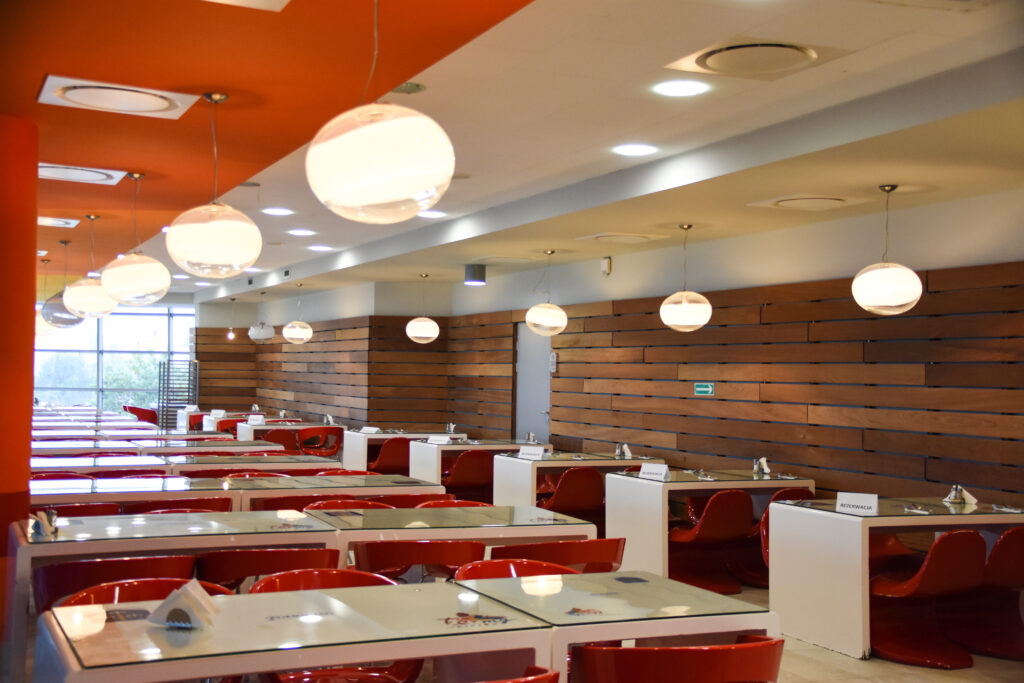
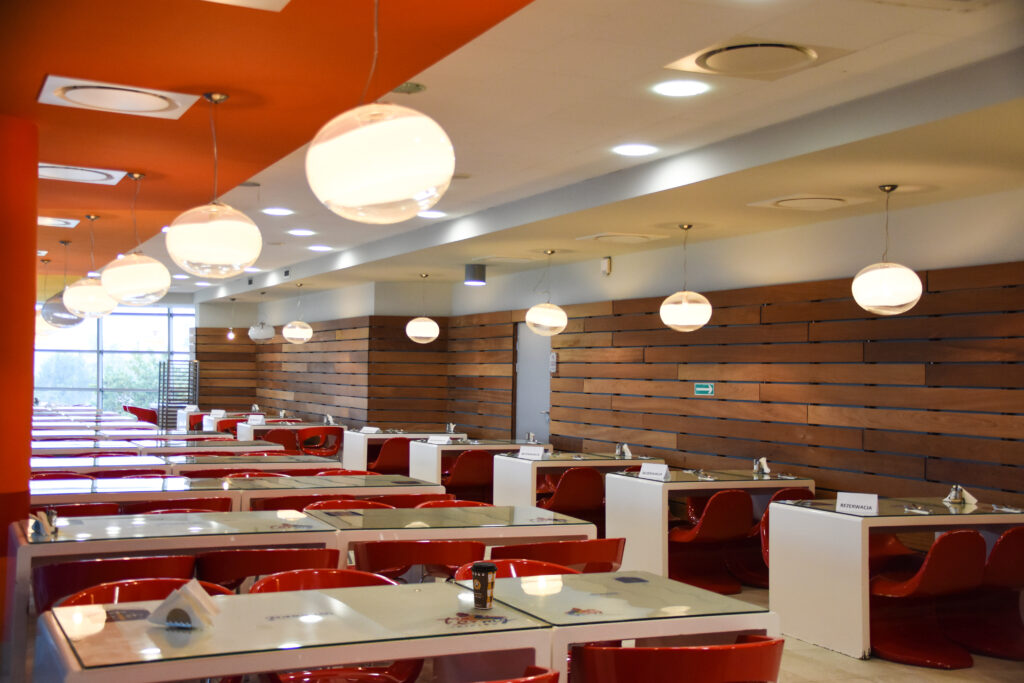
+ coffee cup [470,561,499,610]
